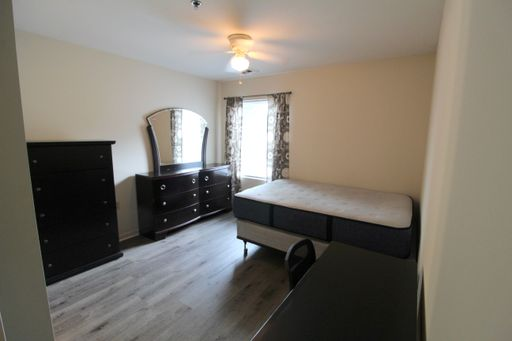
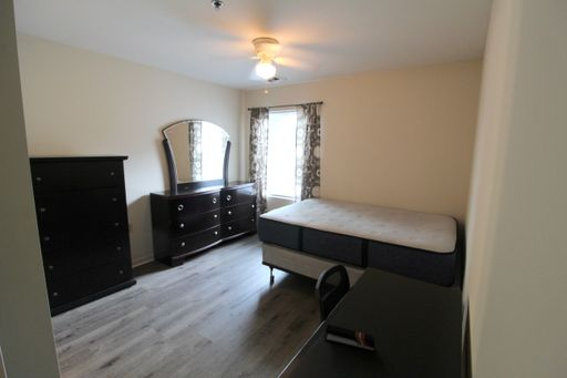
+ stapler [324,324,375,354]
